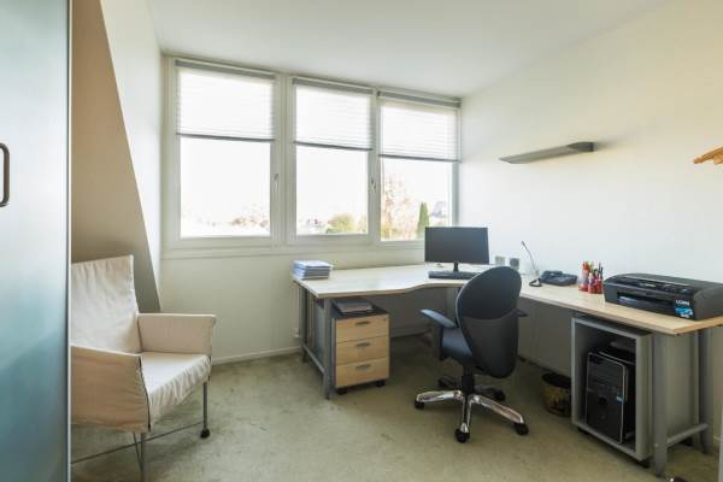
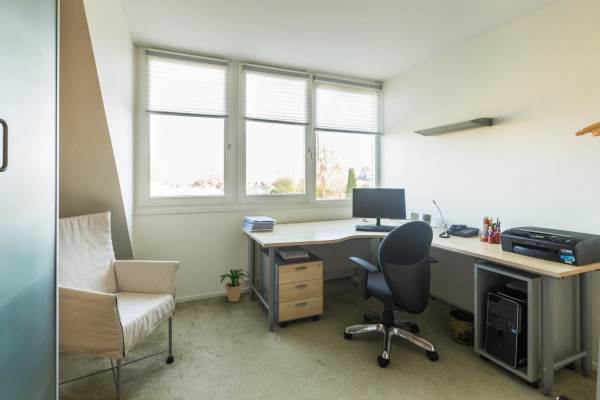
+ potted plant [219,268,249,303]
